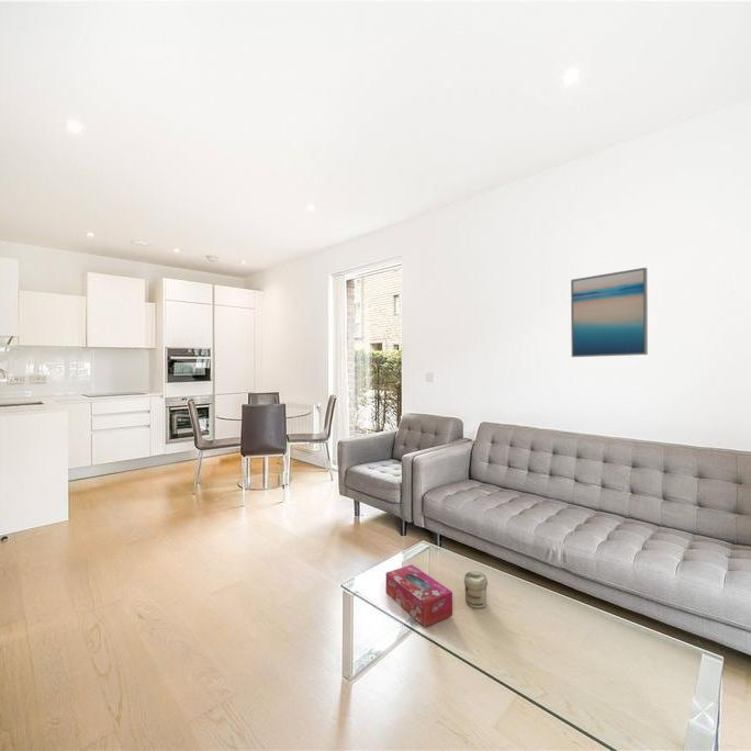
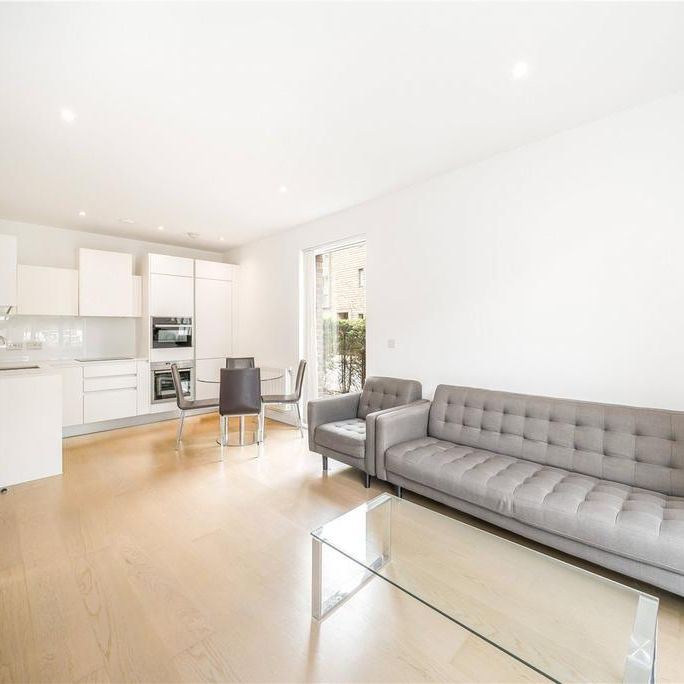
- jar [463,571,489,609]
- wall art [570,267,649,358]
- tissue box [385,563,453,628]
